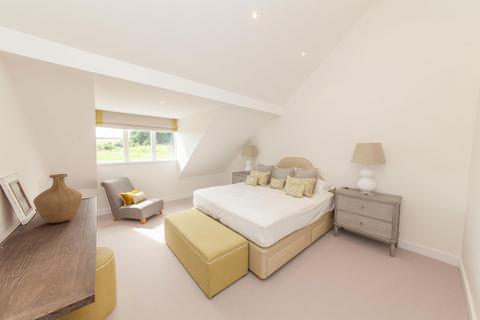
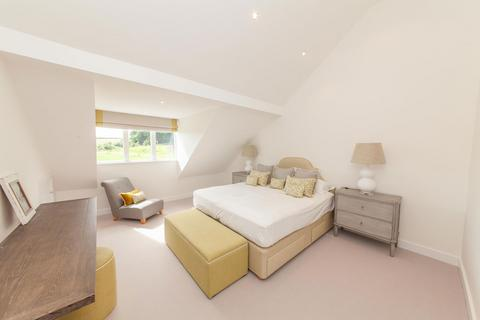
- vase [32,173,83,224]
